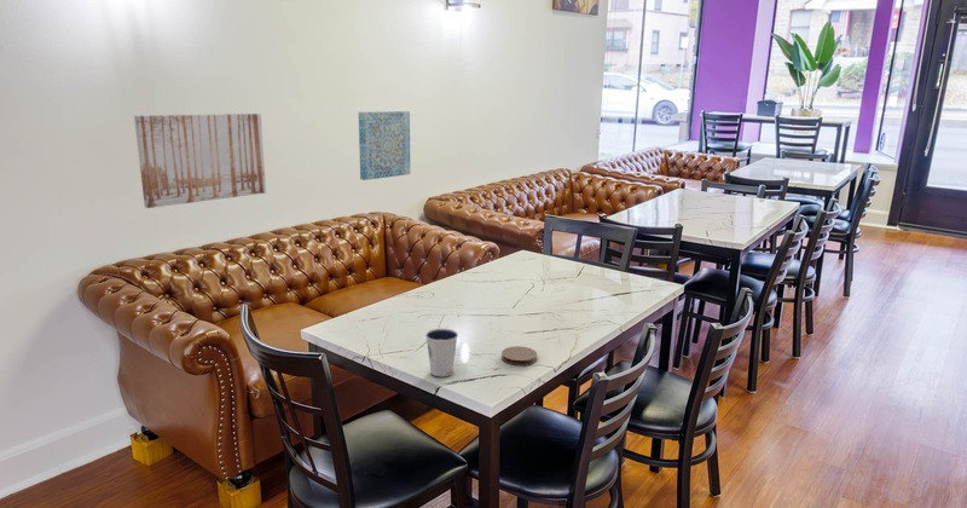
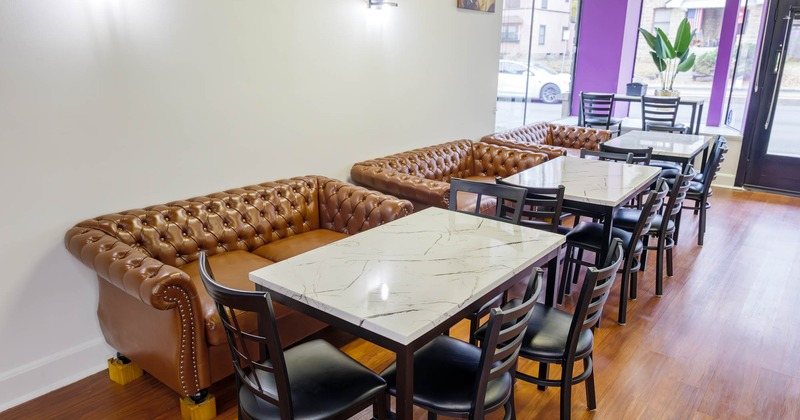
- wall art [133,112,267,209]
- coaster [500,345,538,366]
- dixie cup [424,328,459,377]
- wall art [358,110,411,181]
